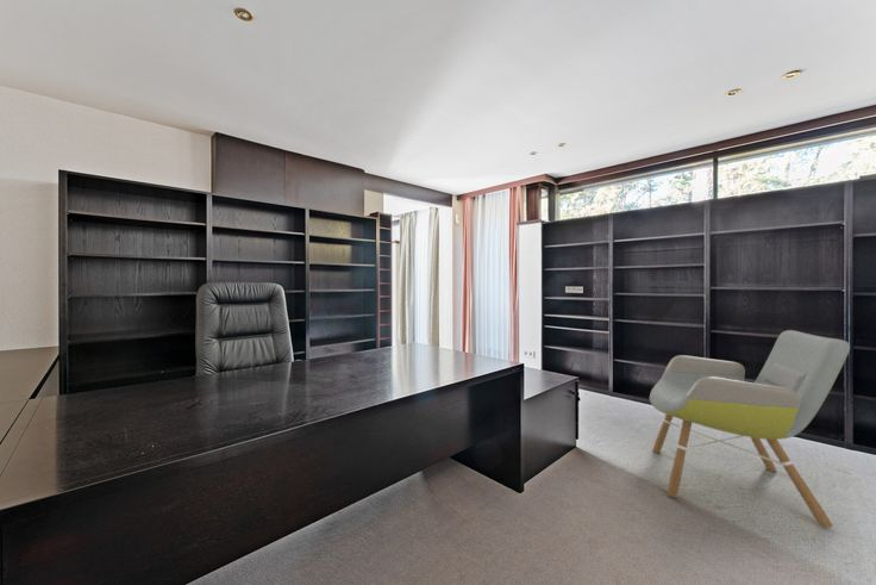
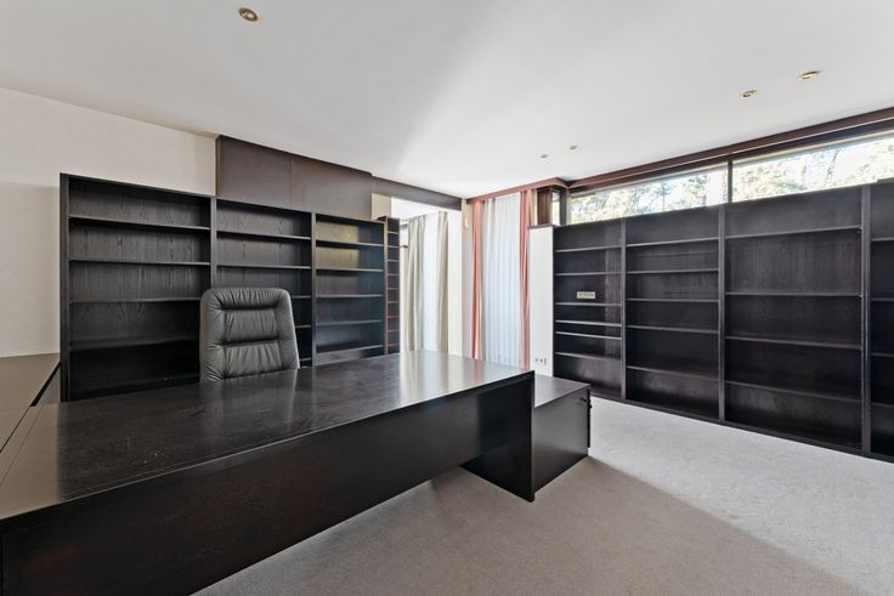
- armchair [649,329,851,529]
